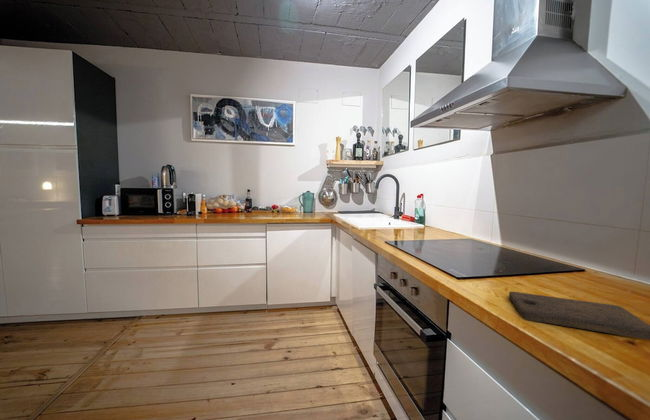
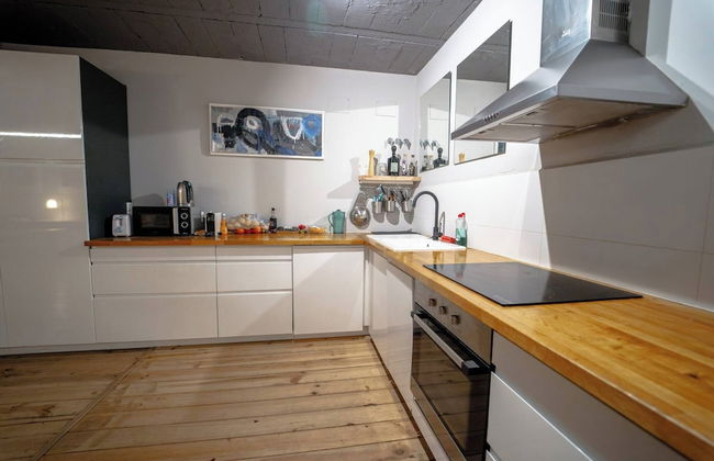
- cutting board [508,290,650,341]
